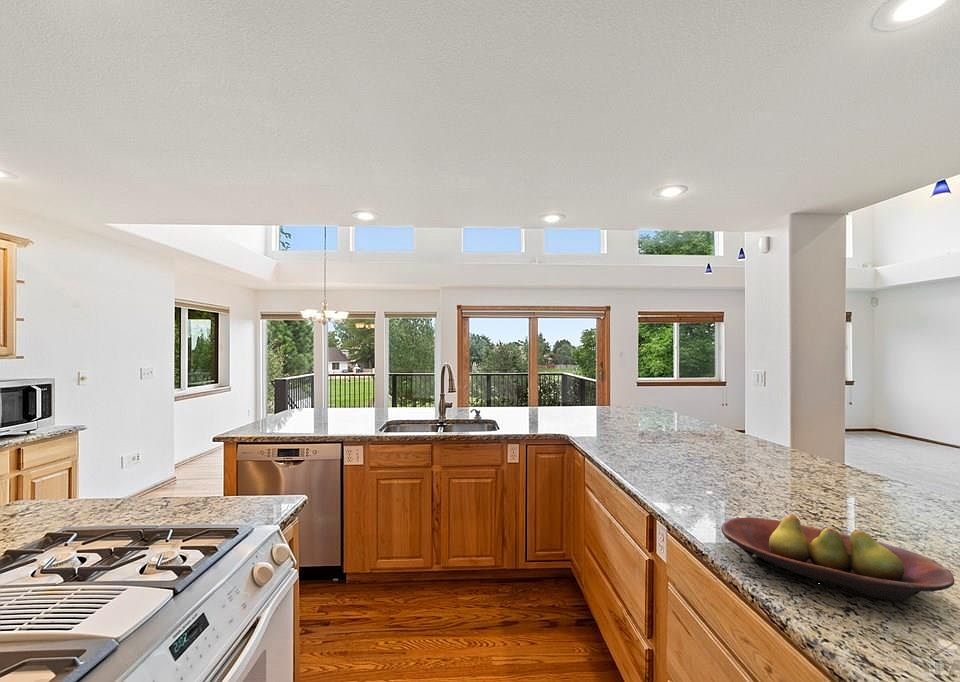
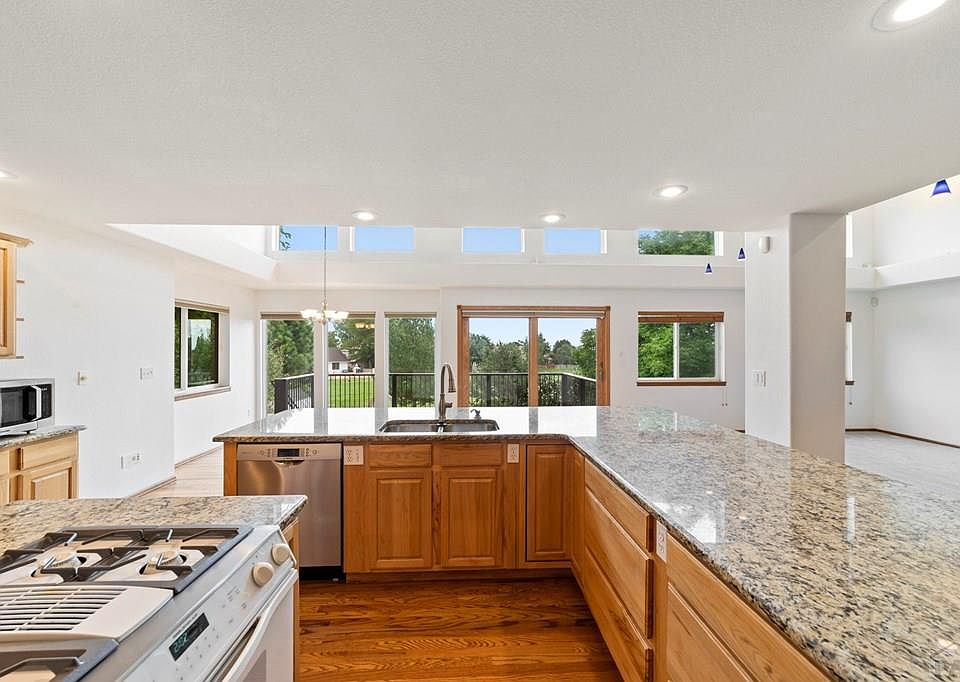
- fruit bowl [720,514,956,602]
